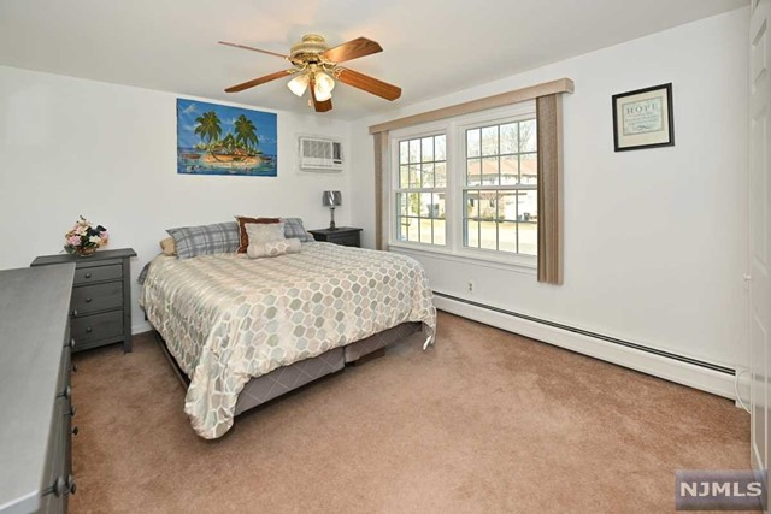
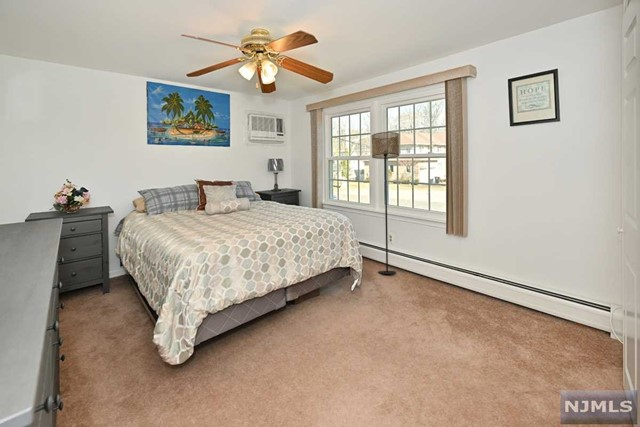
+ floor lamp [371,131,400,275]
